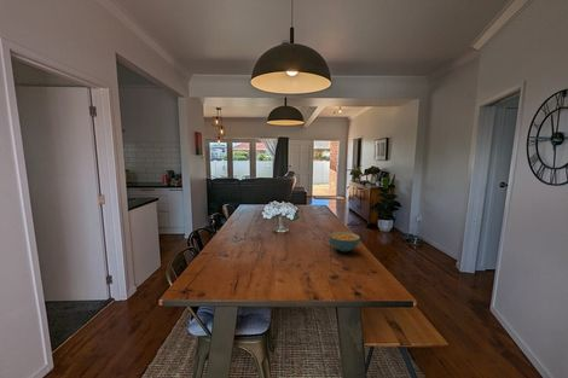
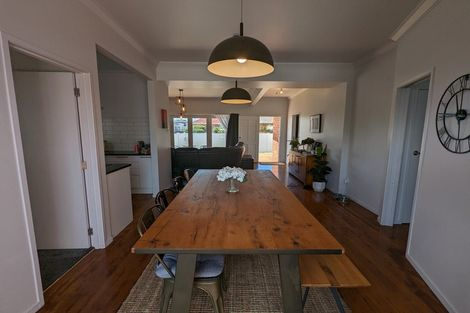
- cereal bowl [329,231,361,252]
